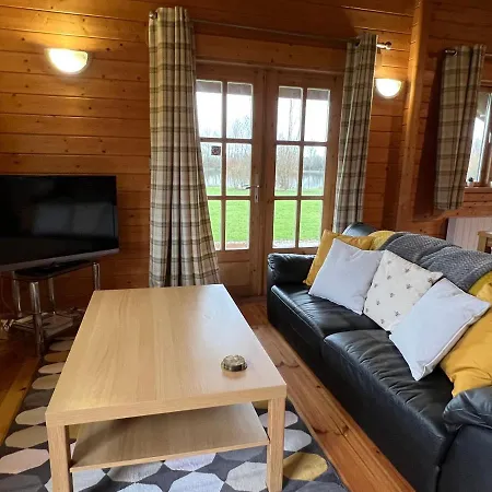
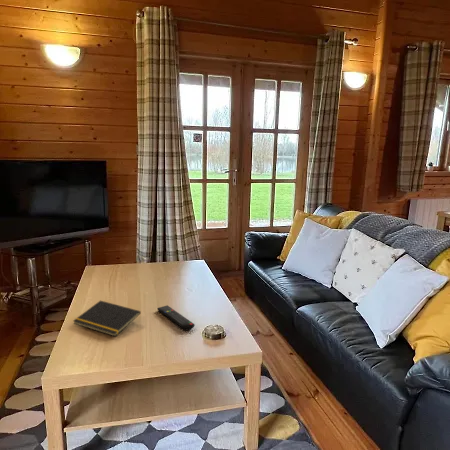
+ notepad [72,300,142,337]
+ remote control [157,304,196,331]
